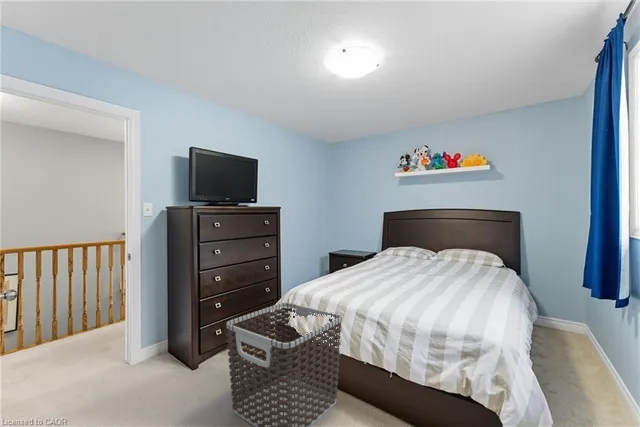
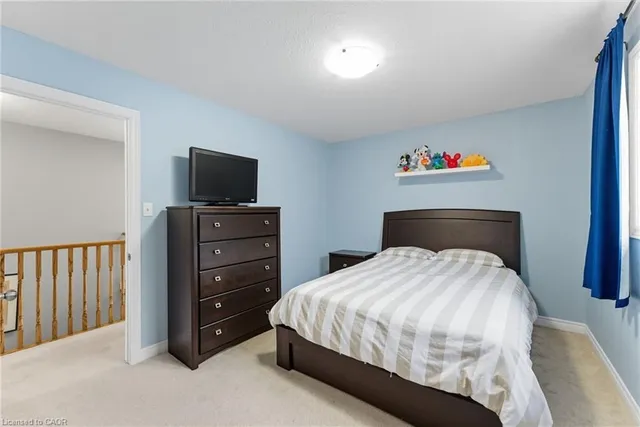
- clothes hamper [225,302,343,427]
